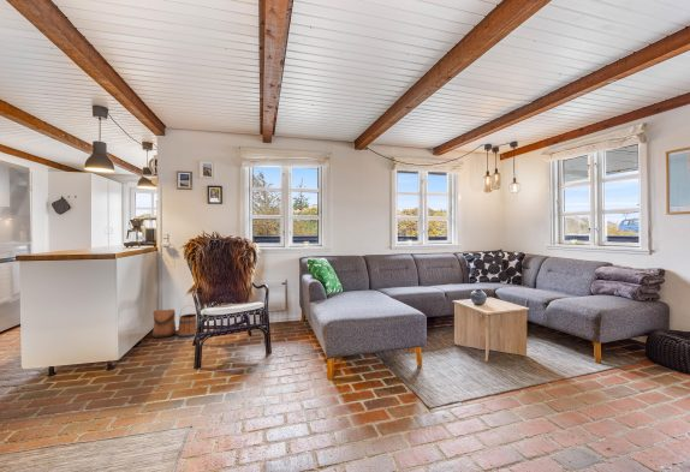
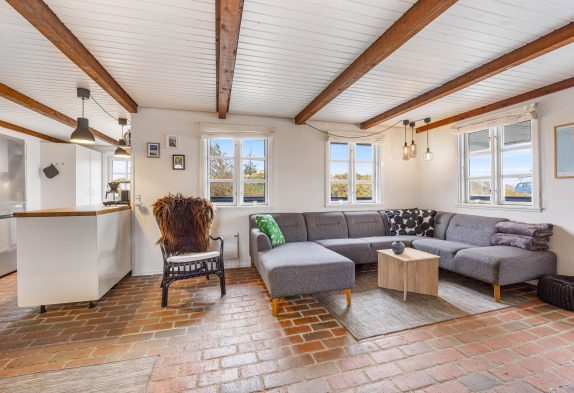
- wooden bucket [151,304,197,339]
